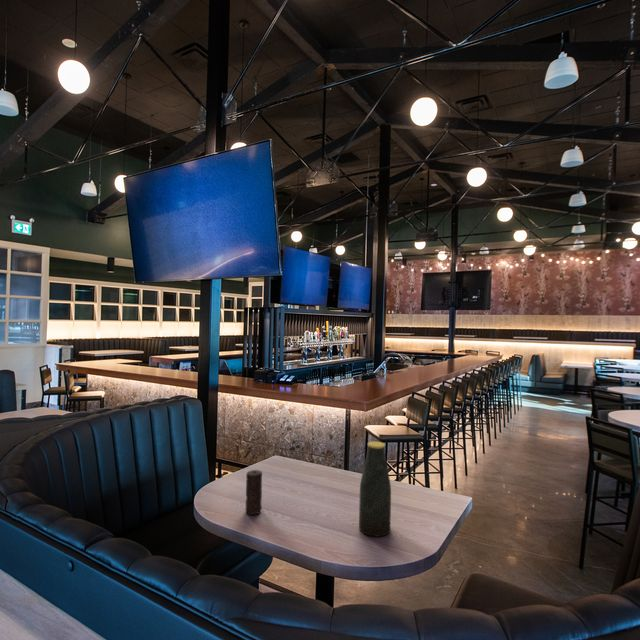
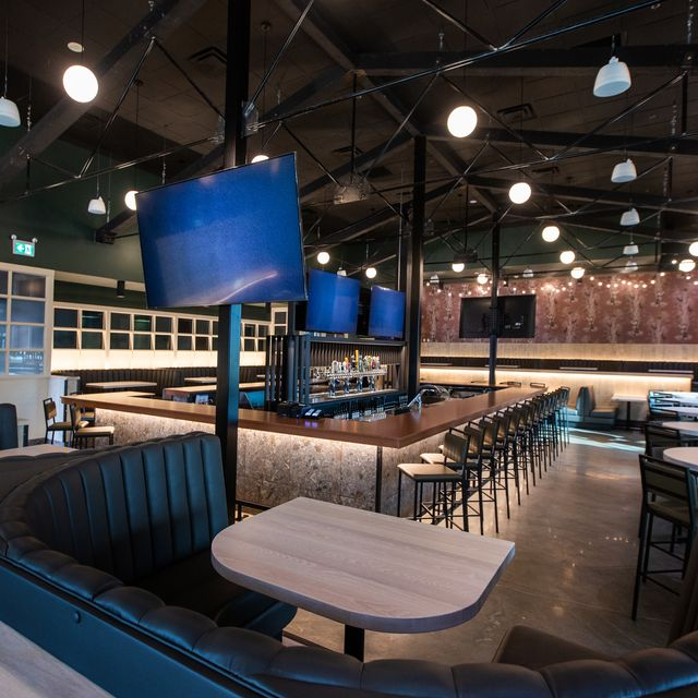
- bottle [358,441,392,538]
- candle [245,469,263,516]
